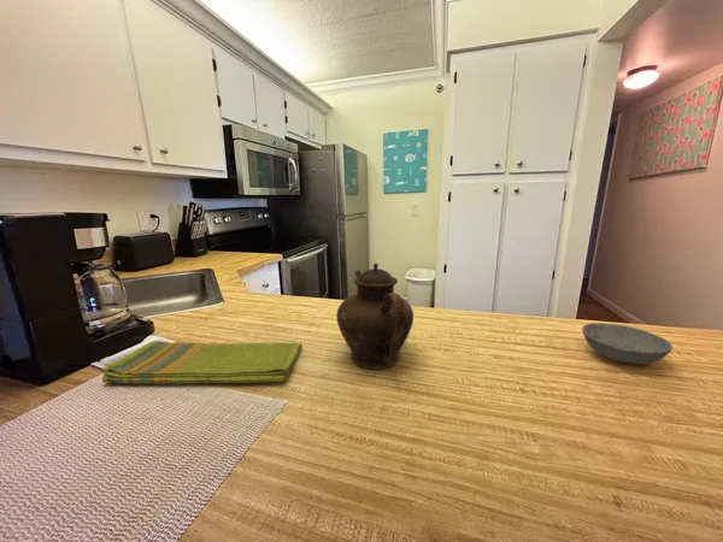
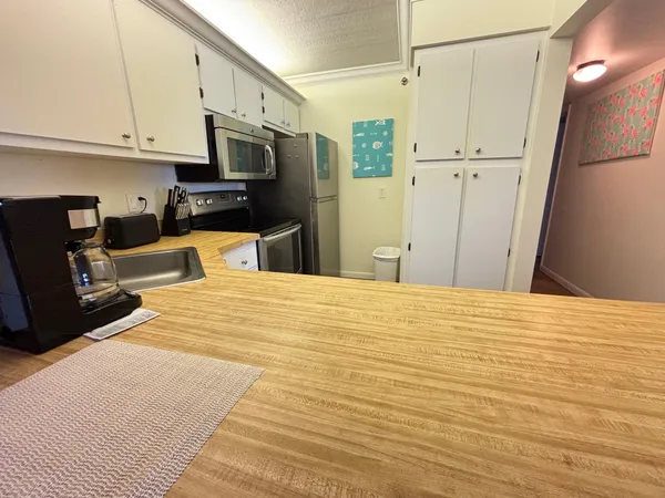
- teapot [335,261,415,370]
- bowl [581,322,674,365]
- dish towel [100,340,302,384]
